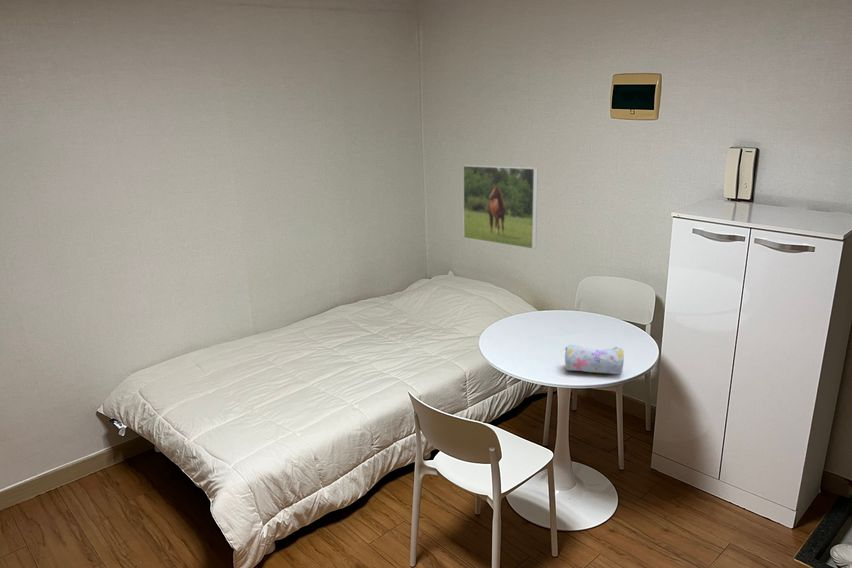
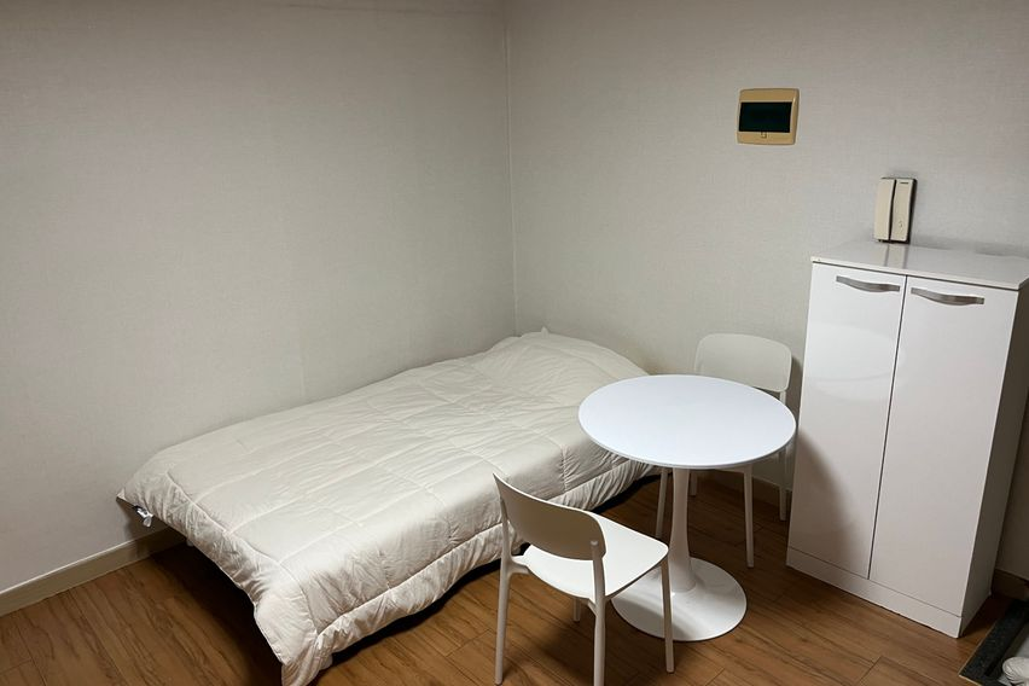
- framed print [462,164,539,250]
- pencil case [564,344,625,375]
